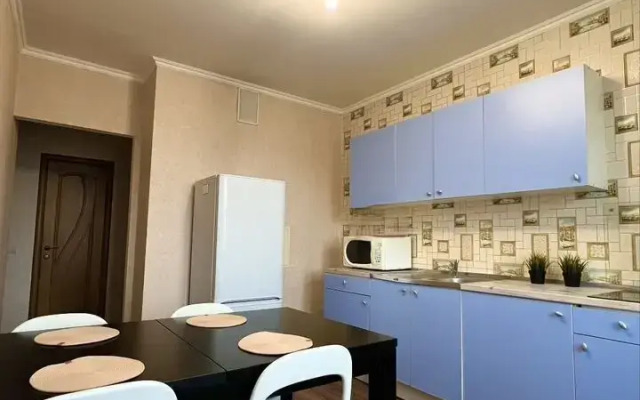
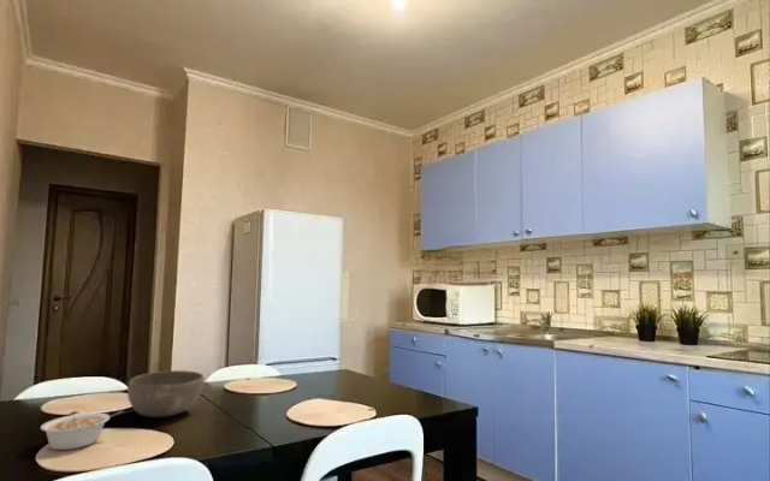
+ bowl [126,369,206,418]
+ legume [40,409,125,451]
